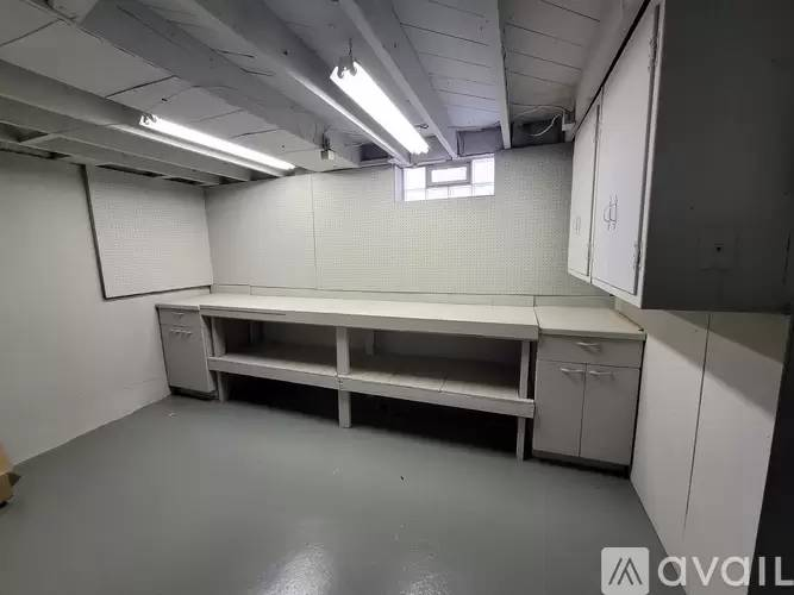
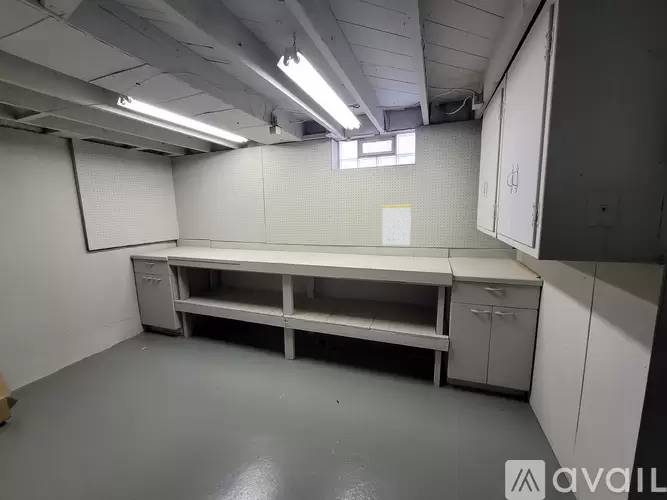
+ calendar [381,197,412,246]
